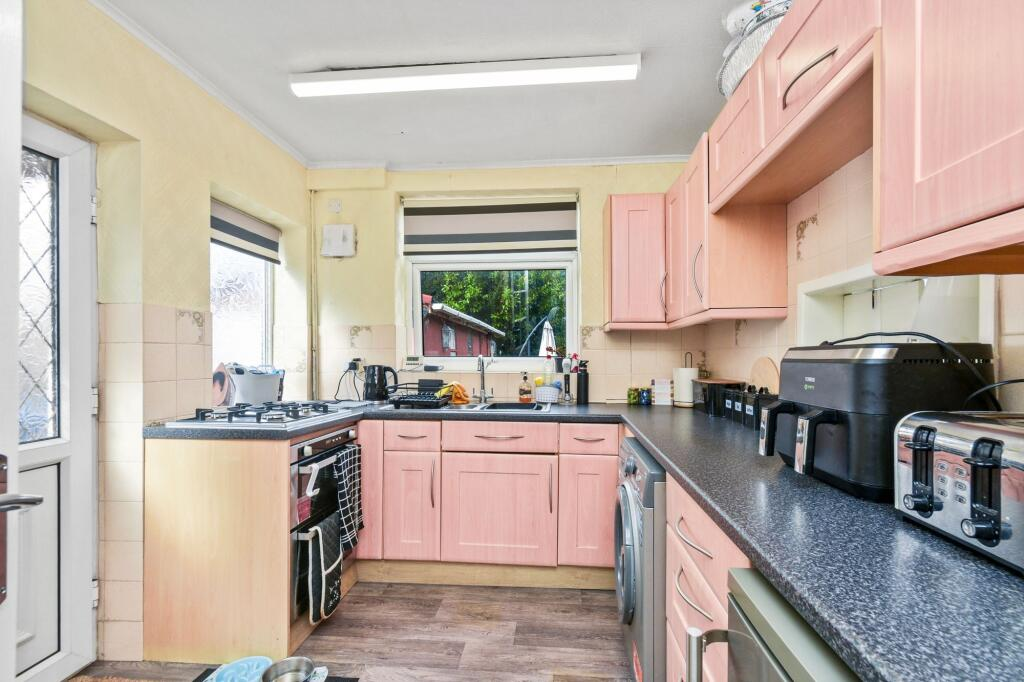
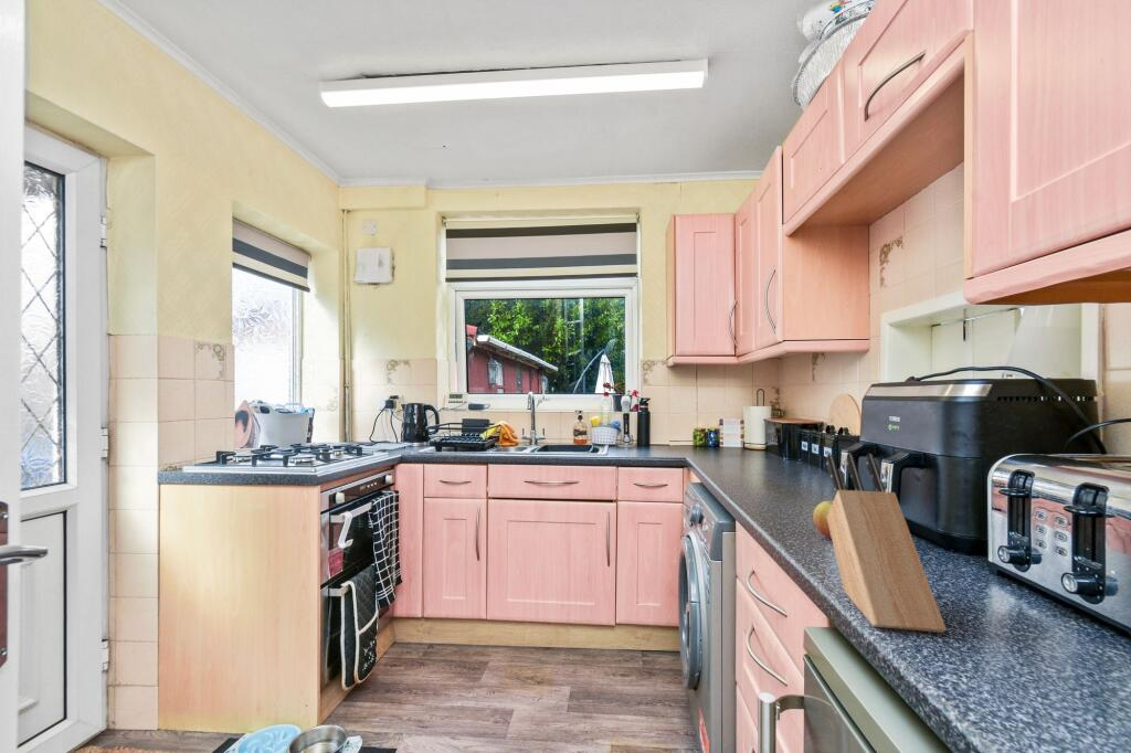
+ apple [812,500,834,540]
+ knife block [826,453,948,634]
